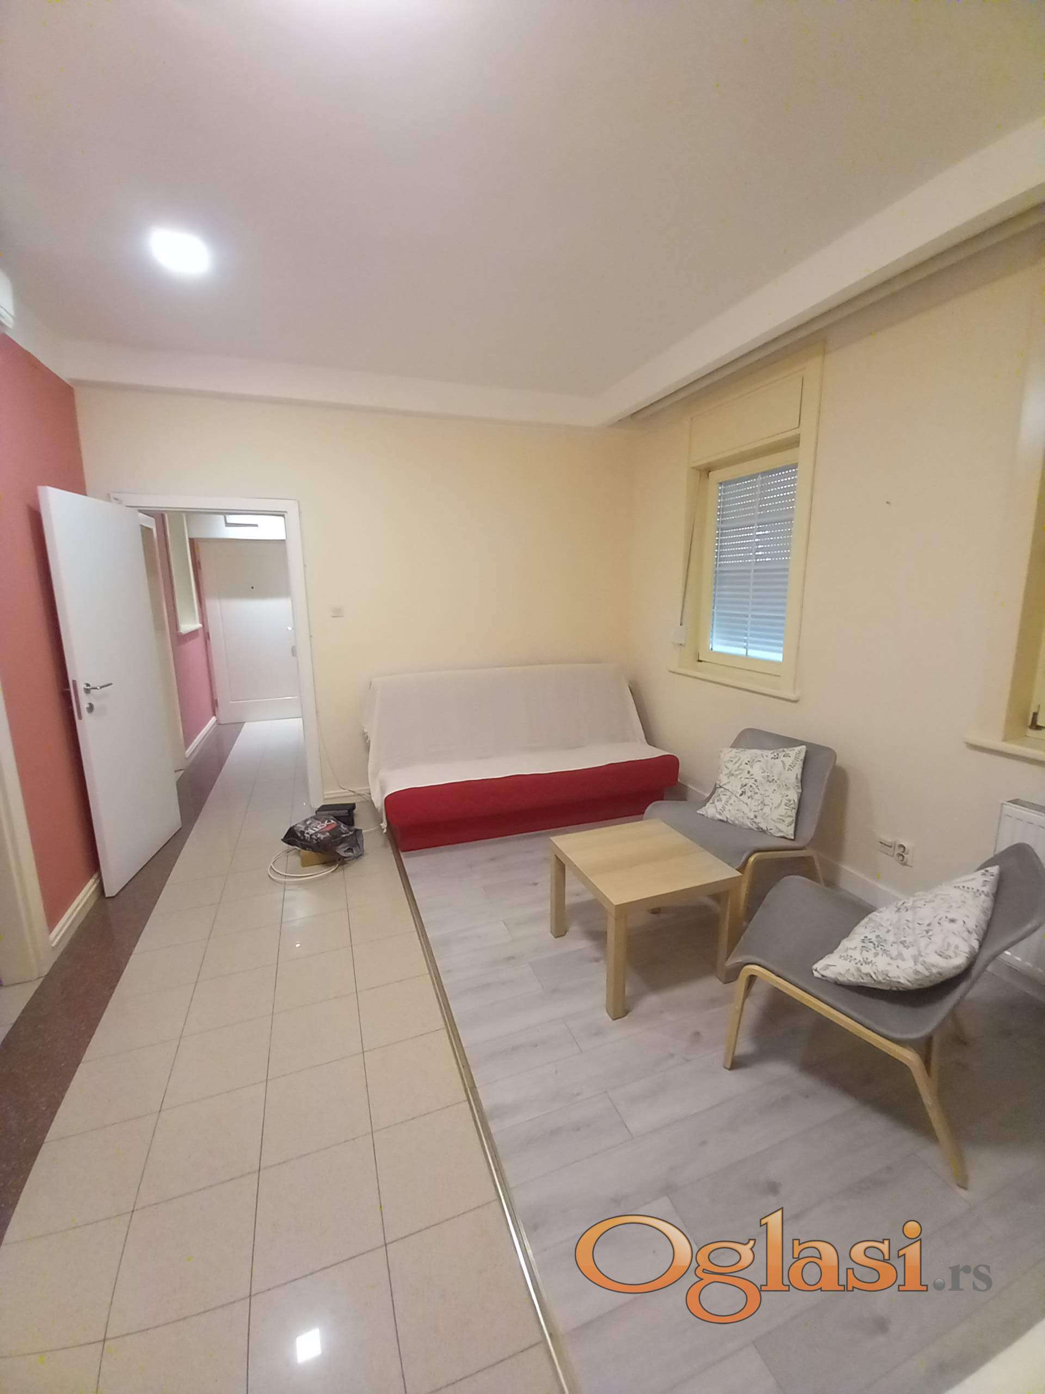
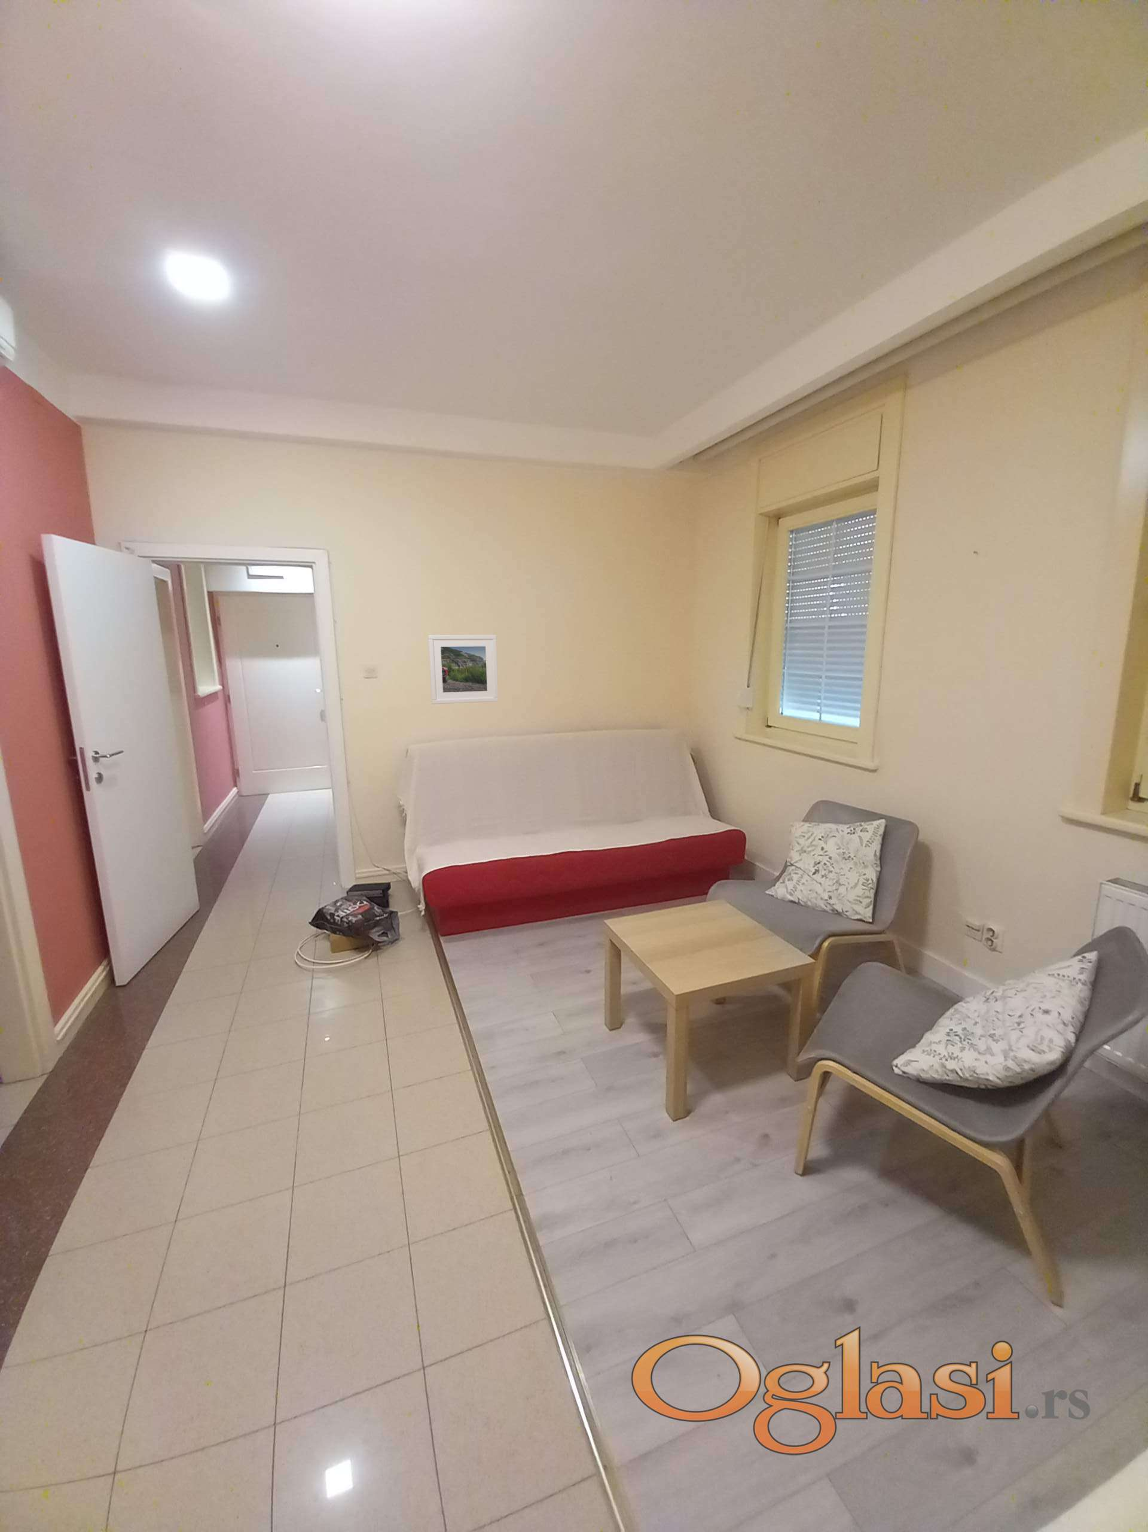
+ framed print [428,635,499,704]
